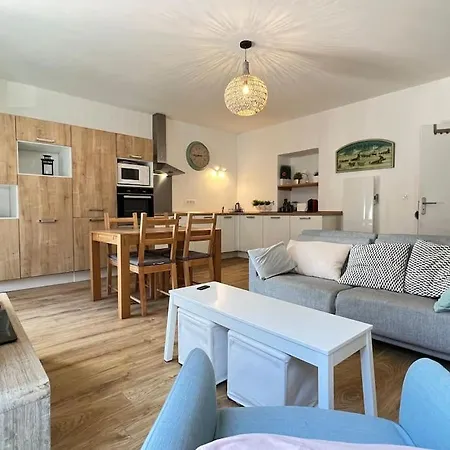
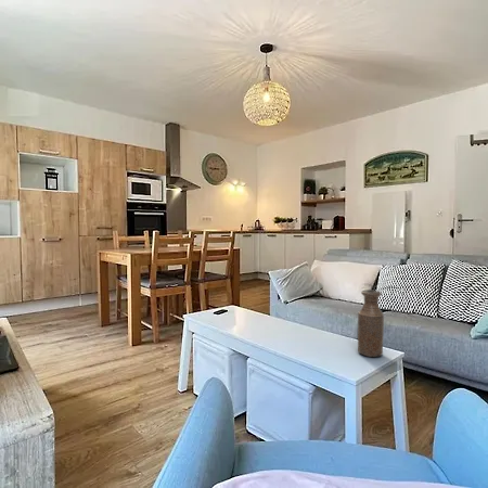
+ bottle [357,290,385,358]
